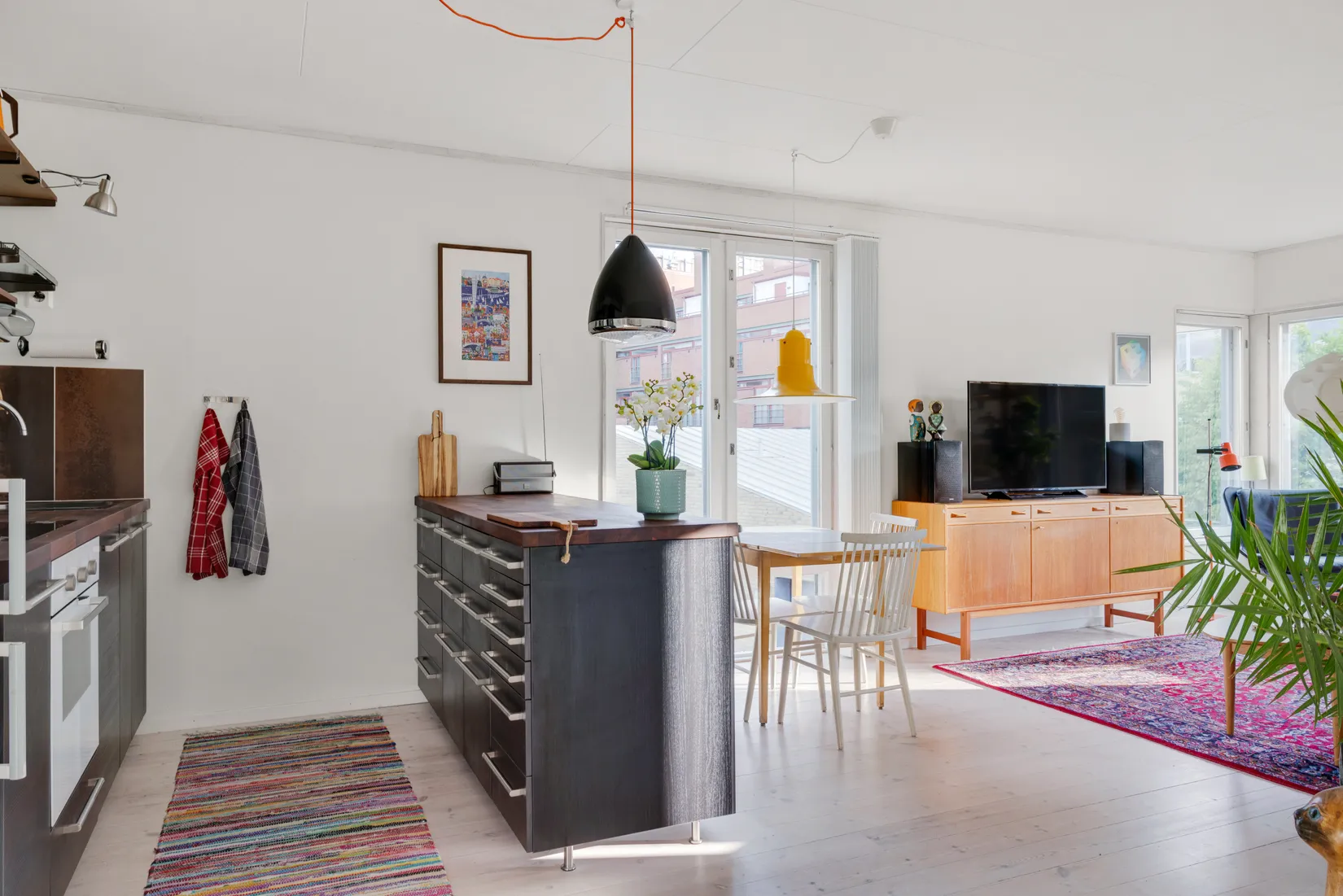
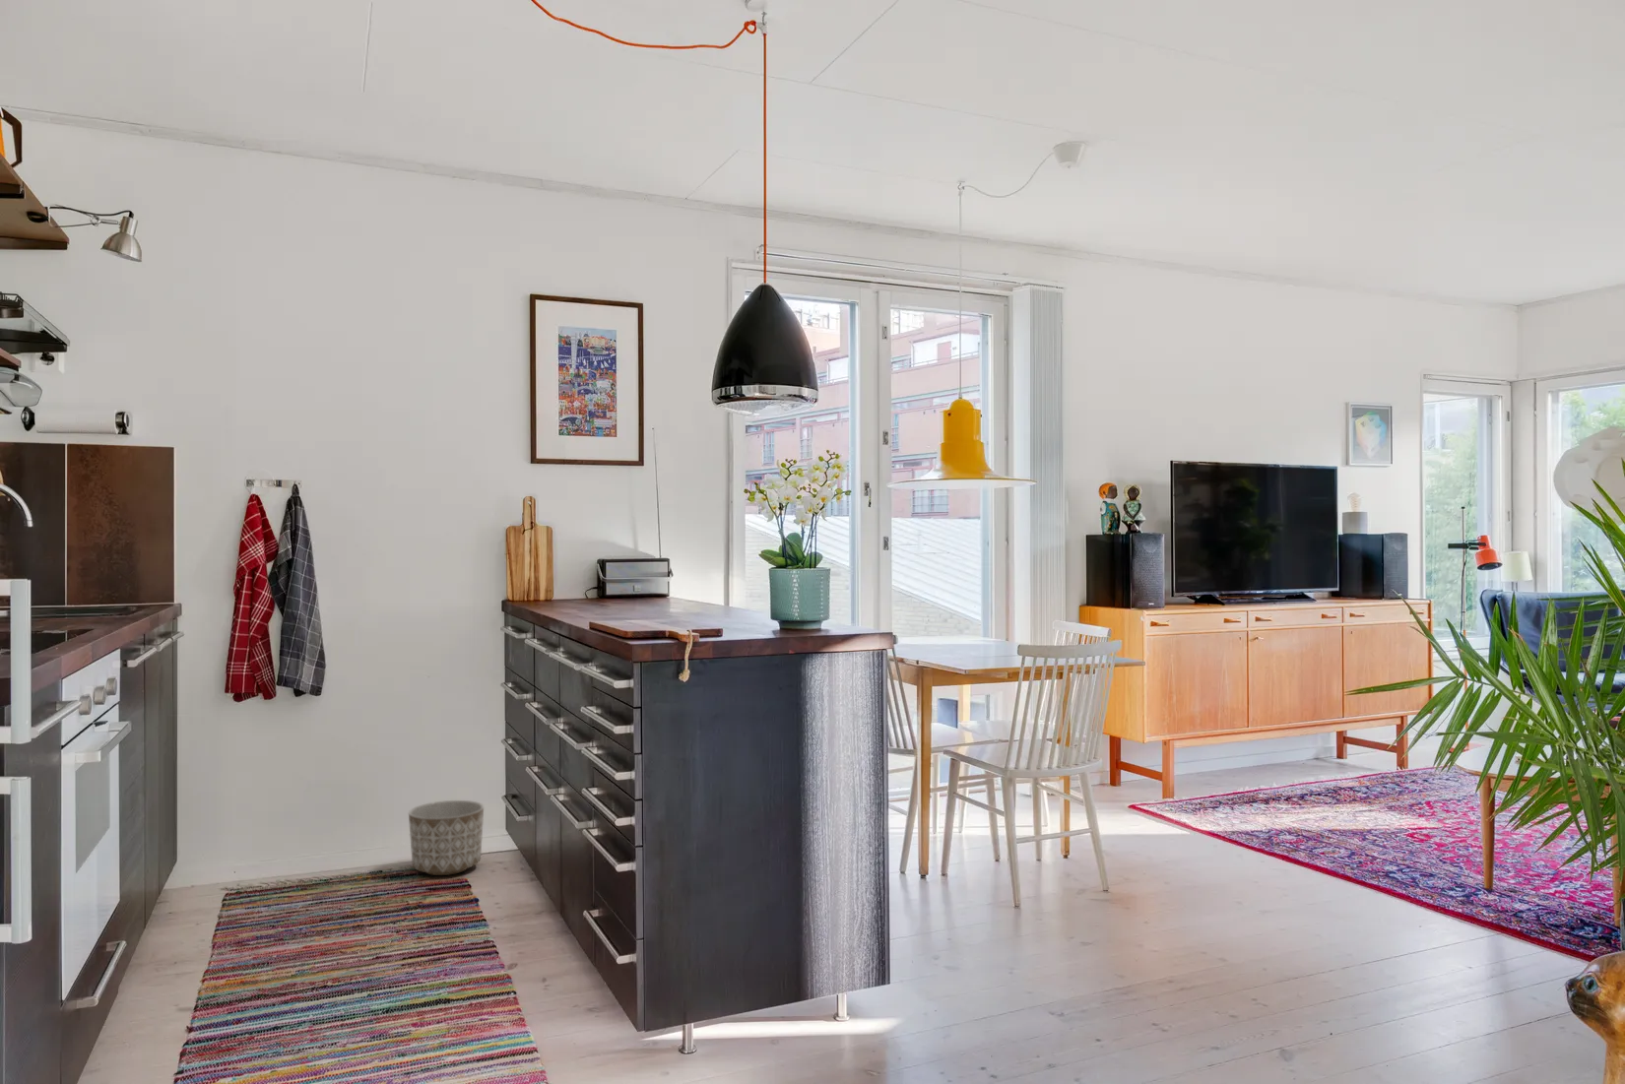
+ planter [408,800,484,876]
